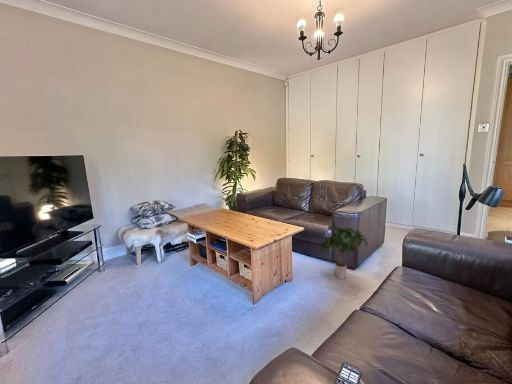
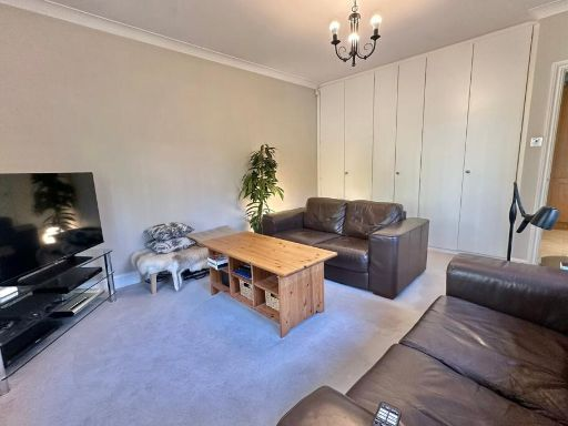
- potted plant [318,224,368,280]
